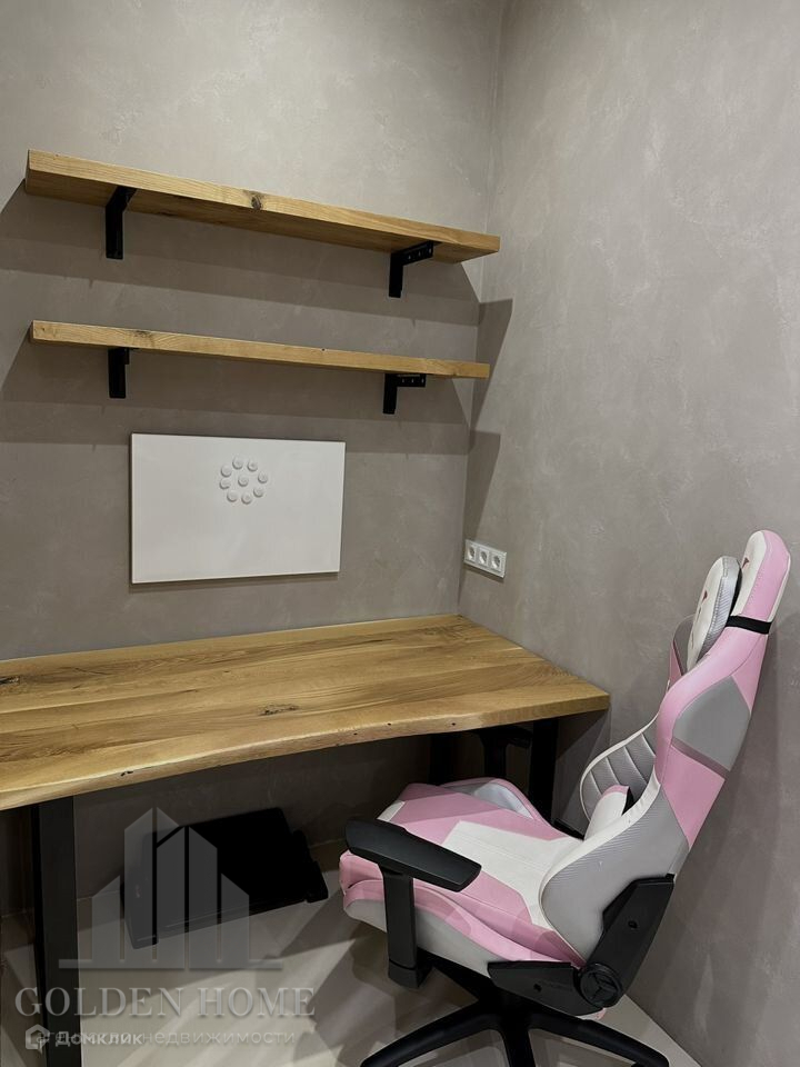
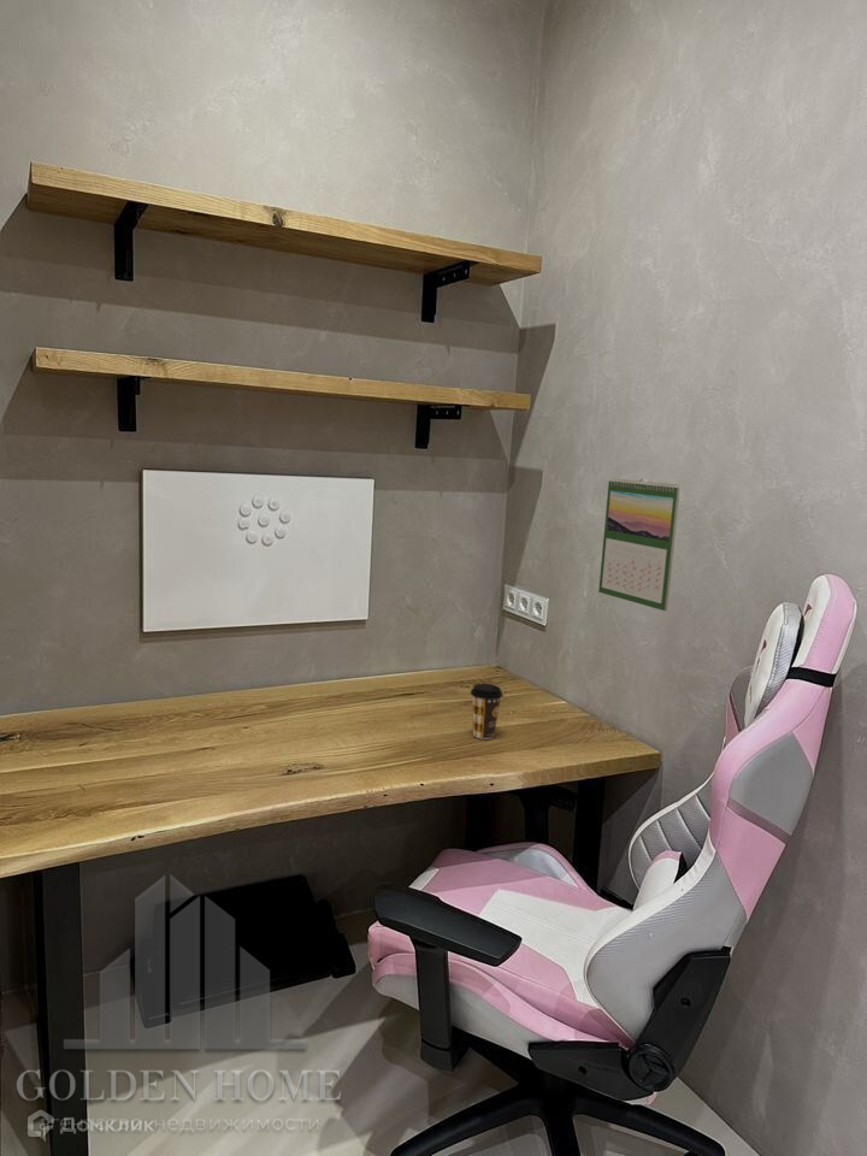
+ coffee cup [470,683,503,741]
+ calendar [597,477,682,612]
